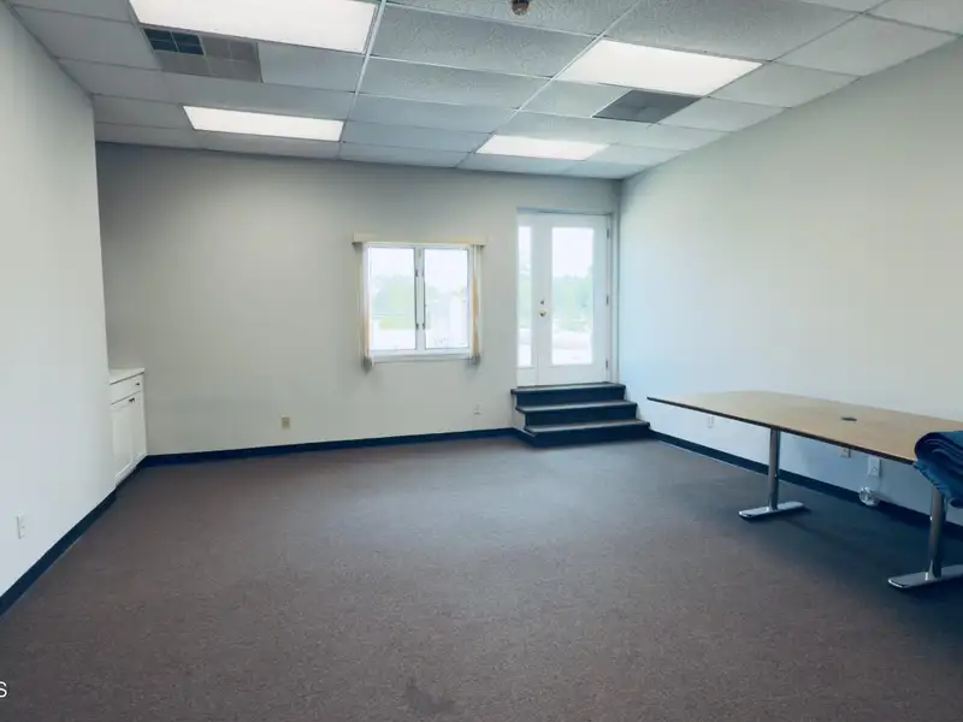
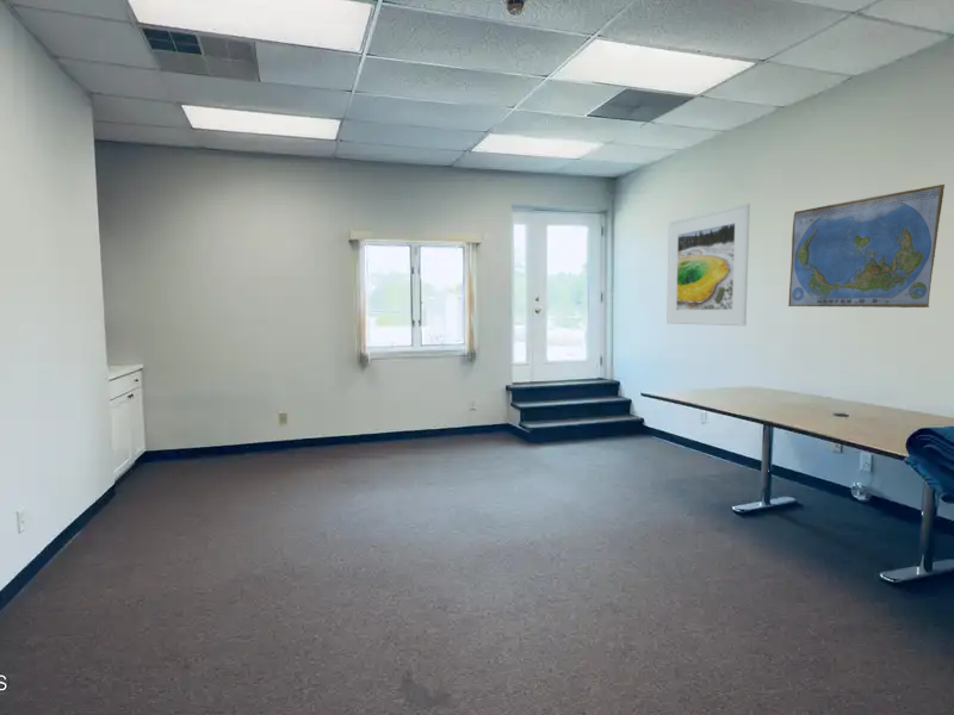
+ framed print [665,203,751,327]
+ world map [787,184,946,309]
